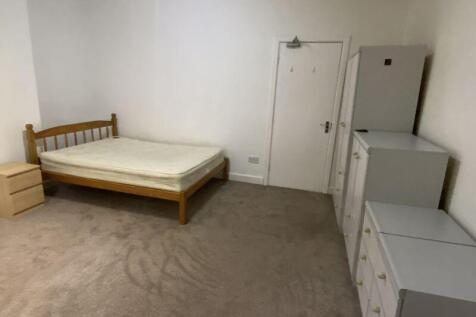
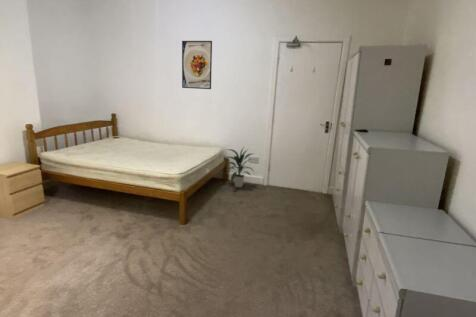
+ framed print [181,40,213,90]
+ indoor plant [225,146,255,189]
